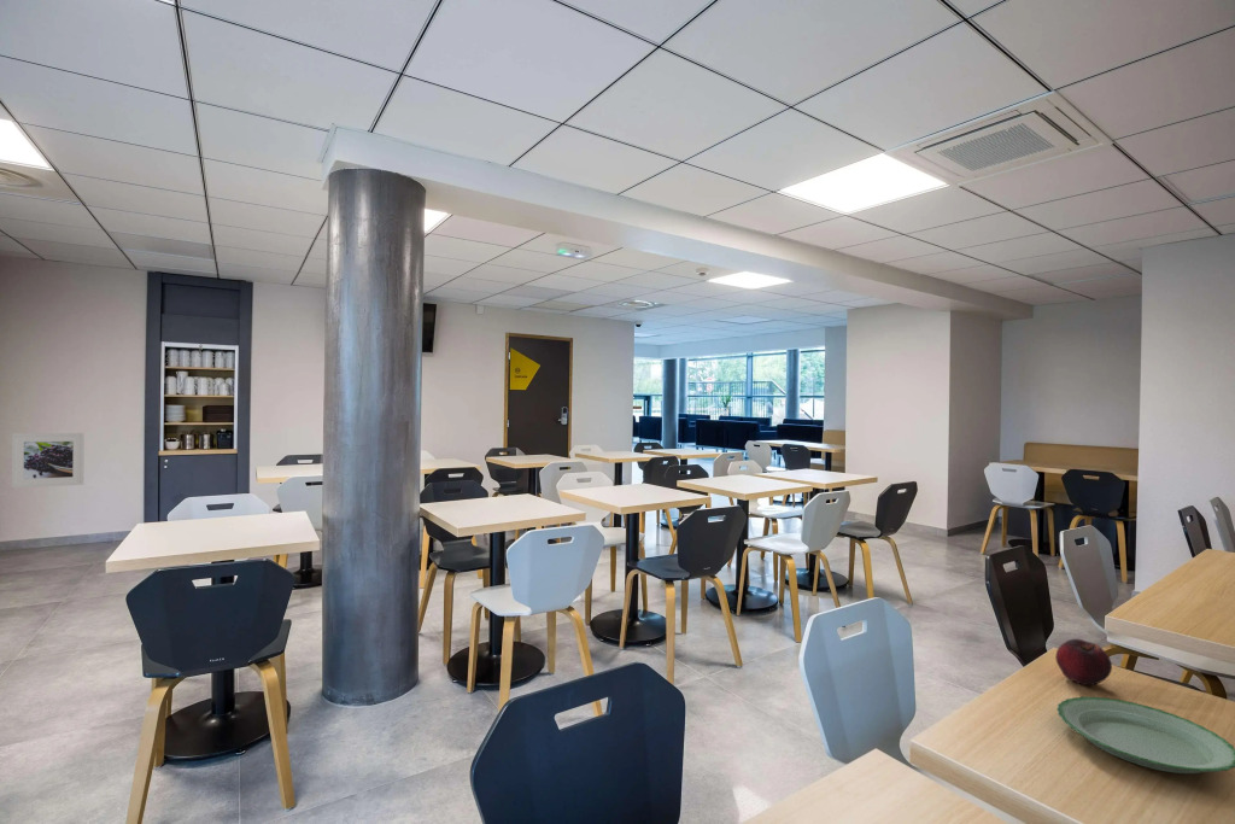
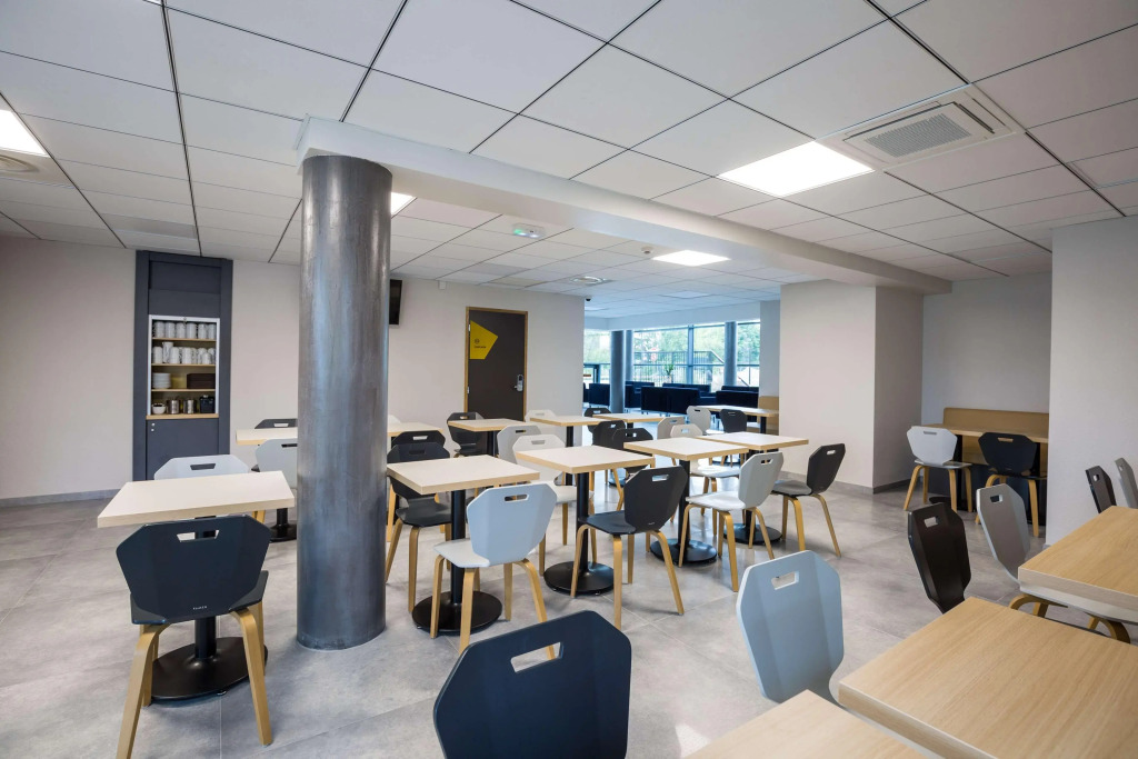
- fruit [1054,638,1113,686]
- plate [1055,696,1235,775]
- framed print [11,432,86,489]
